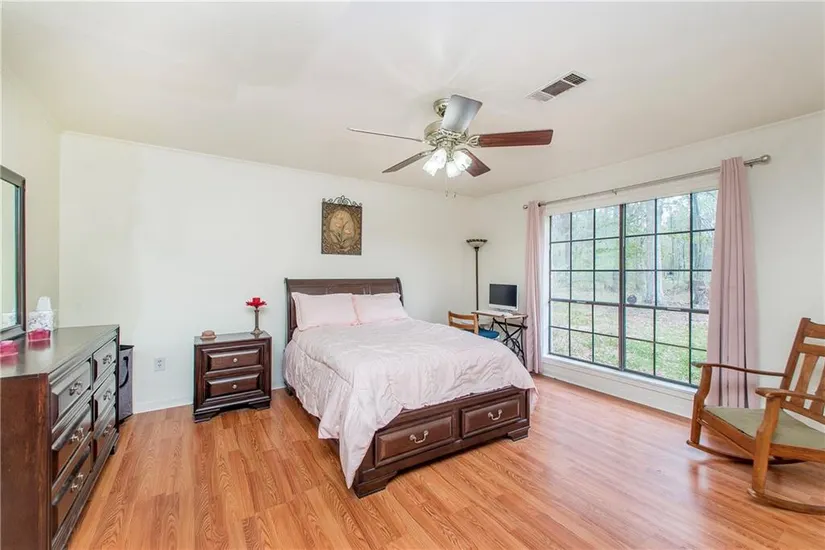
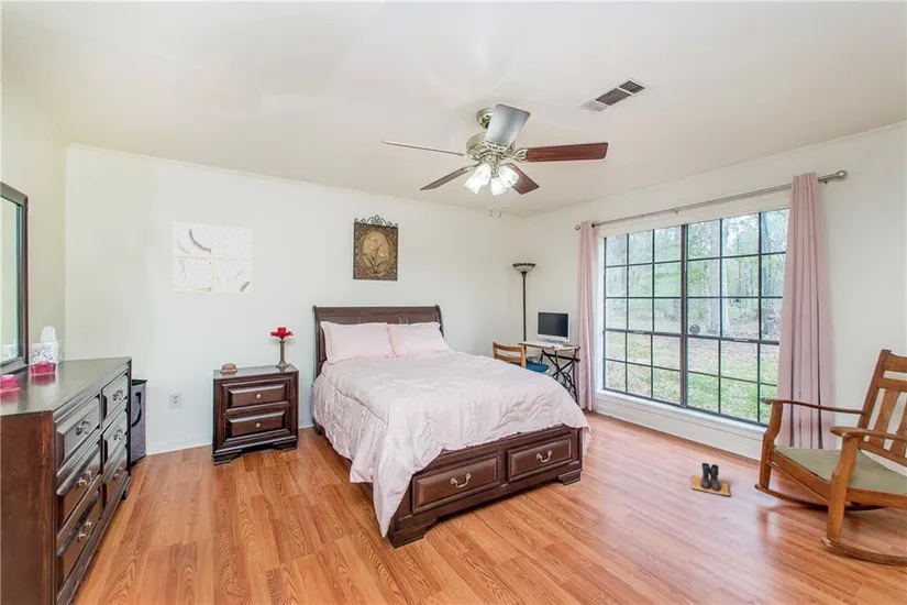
+ boots [690,462,731,497]
+ wall art [172,221,253,295]
